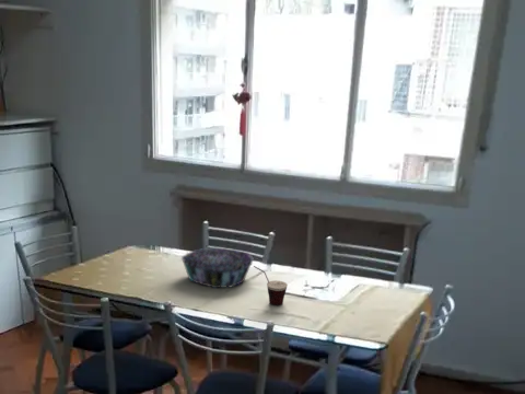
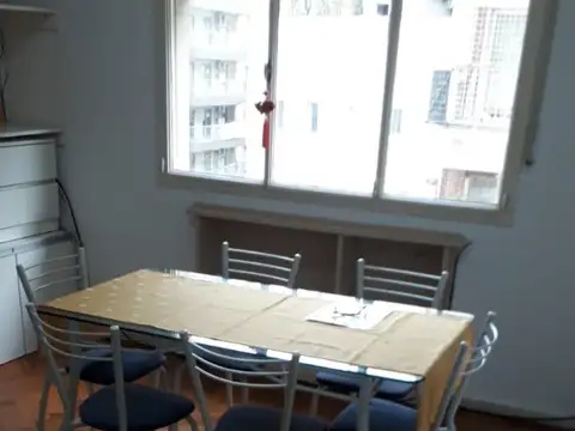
- decorative bowl [180,247,254,289]
- cup [253,265,289,306]
